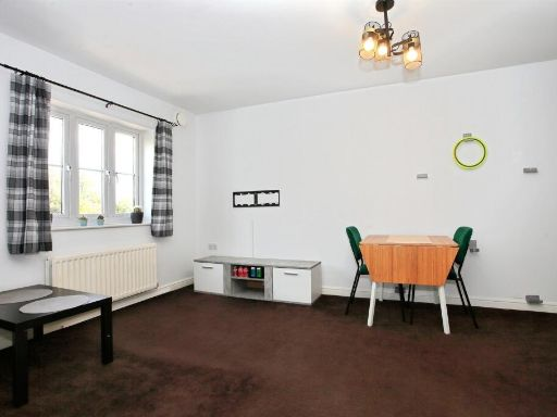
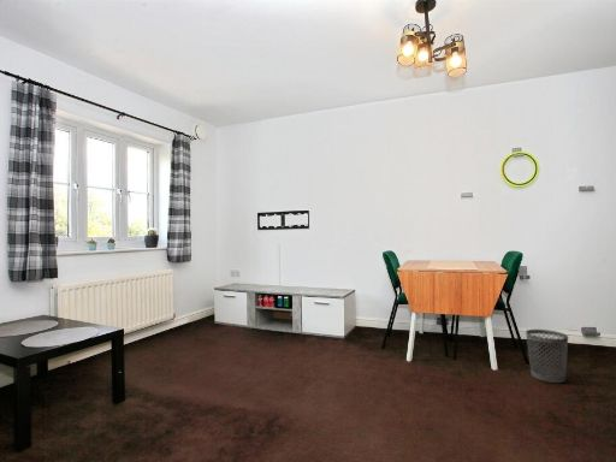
+ wastebasket [525,328,569,384]
